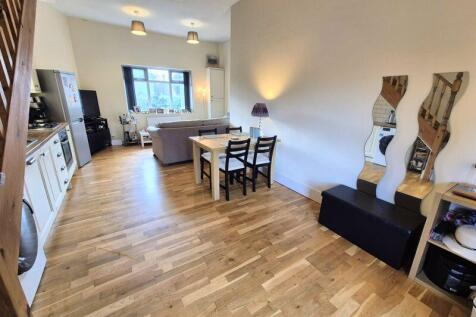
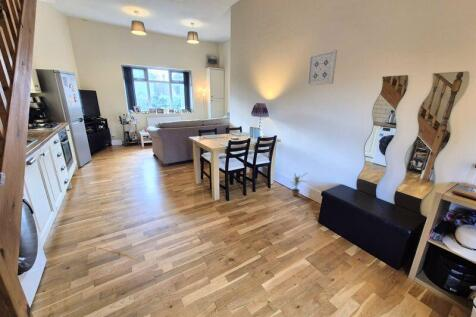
+ potted plant [290,172,308,197]
+ wall art [306,49,338,87]
